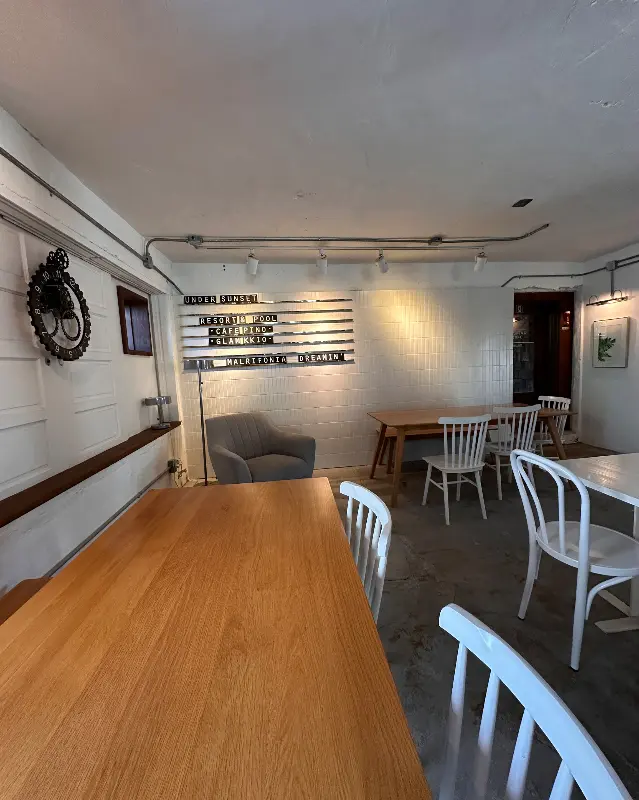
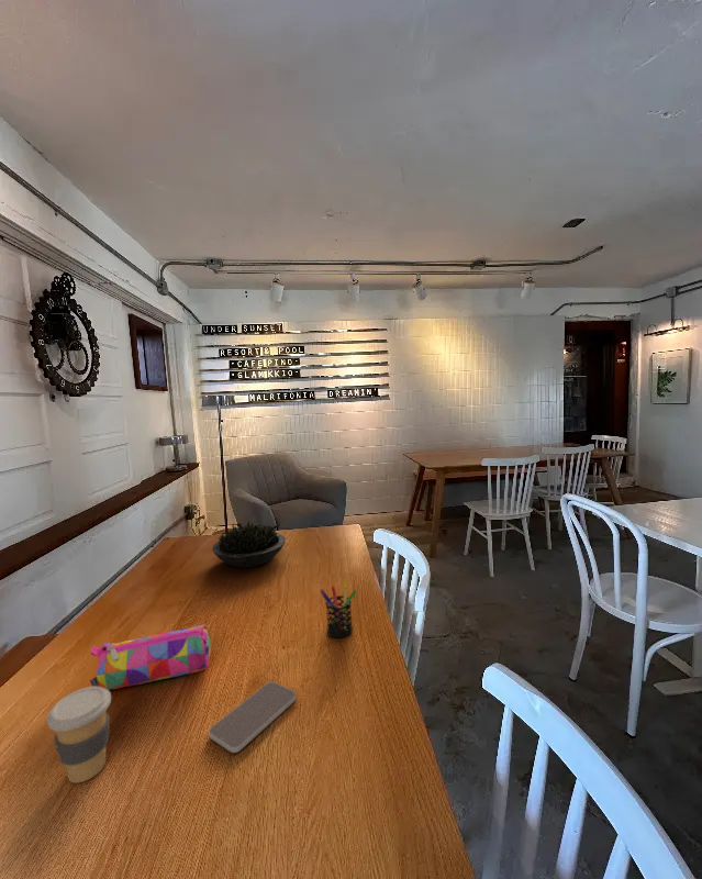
+ smartphone [208,680,298,754]
+ pencil case [89,623,212,691]
+ succulent plant [211,520,287,568]
+ pen holder [320,578,358,638]
+ coffee cup [46,686,112,785]
